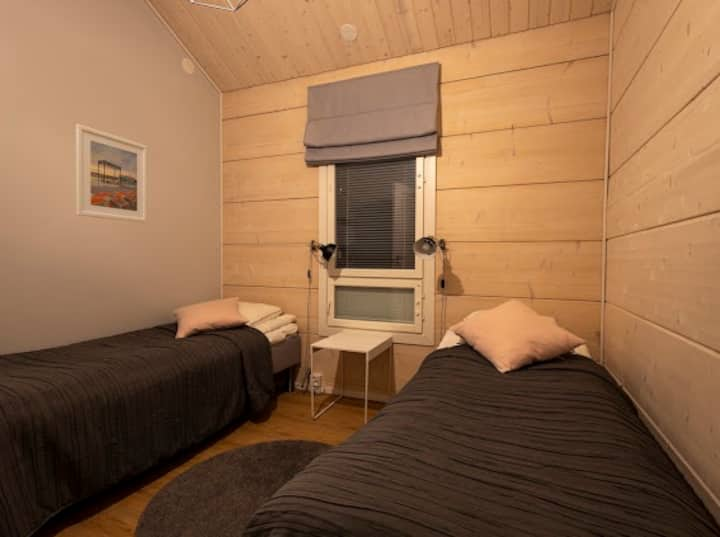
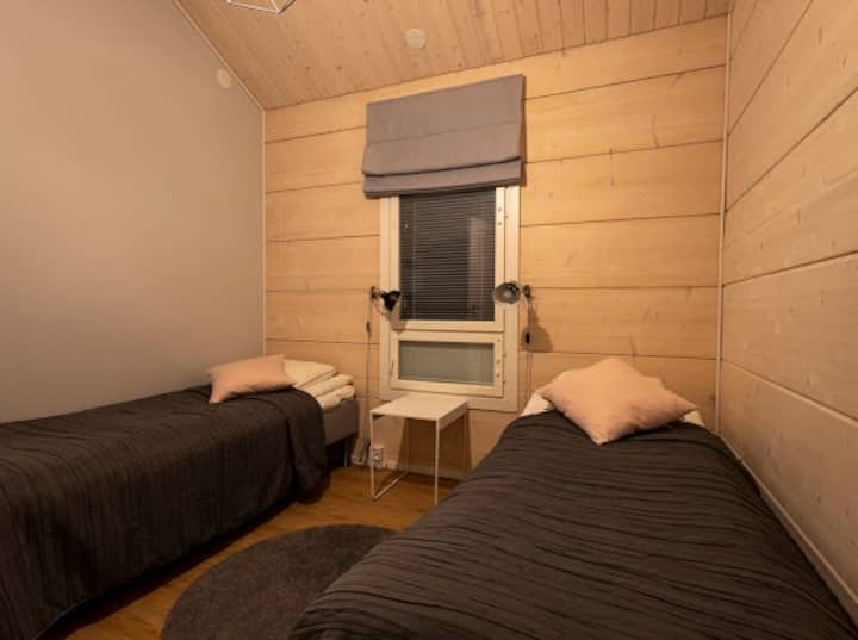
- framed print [75,123,148,224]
